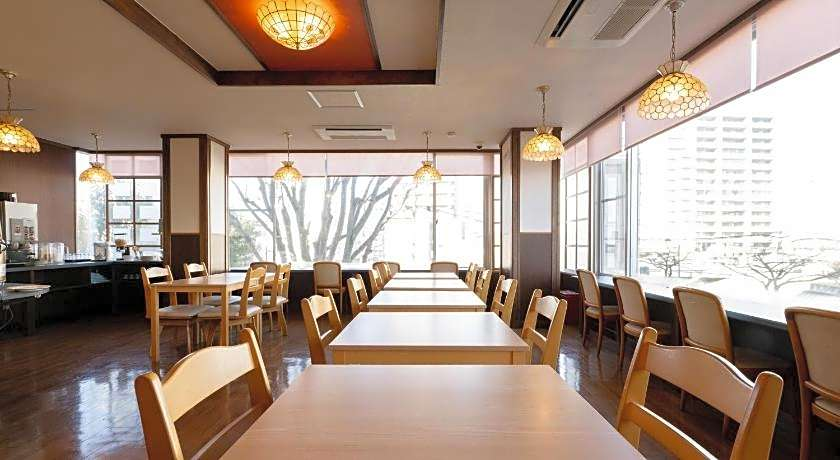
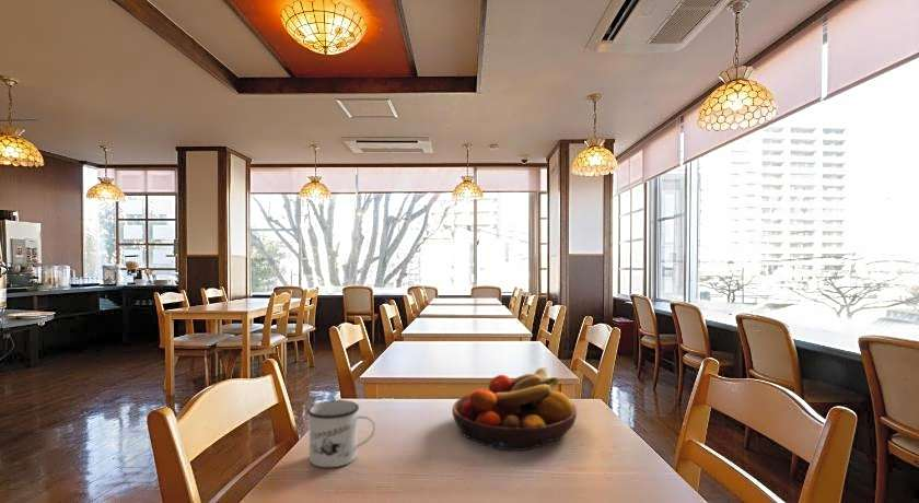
+ fruit bowl [451,366,578,452]
+ mug [306,399,376,468]
